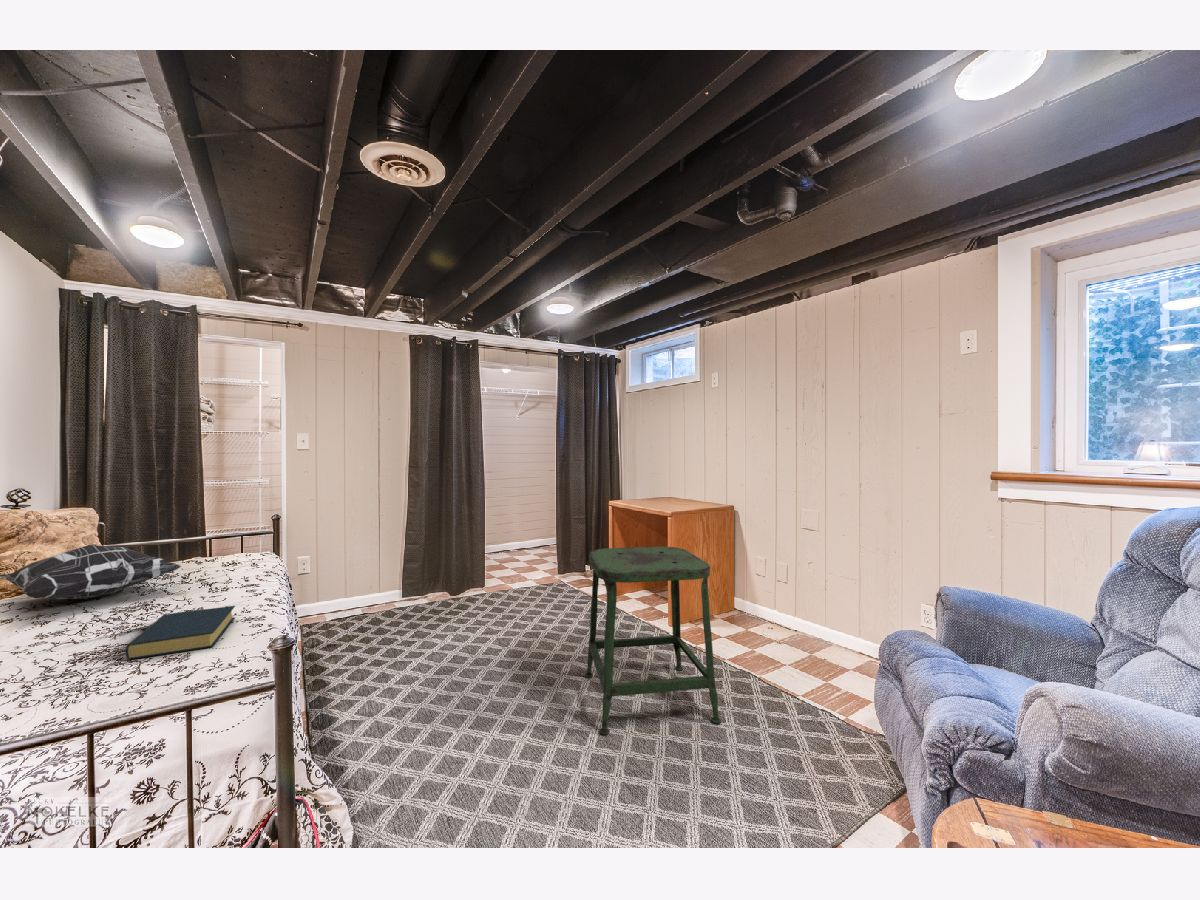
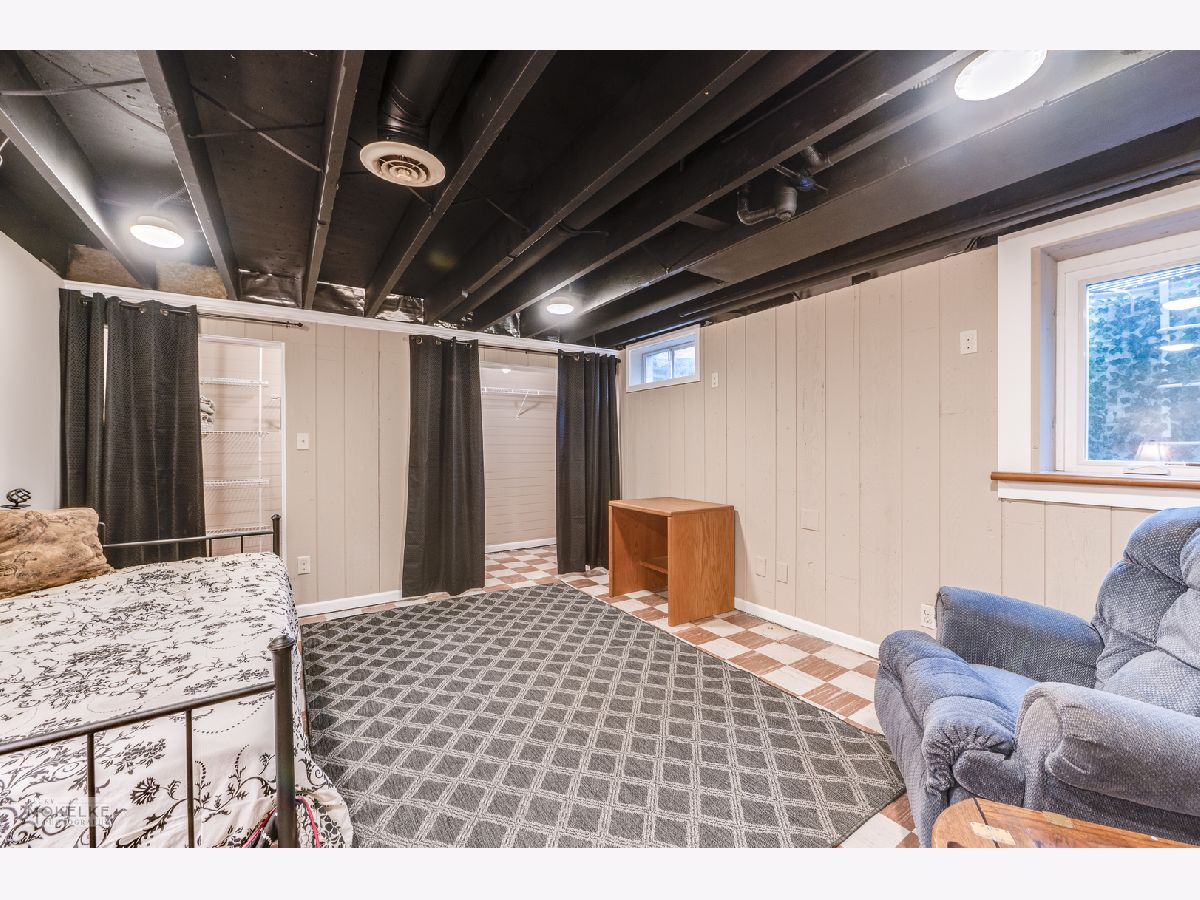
- decorative pillow [0,544,182,600]
- stool [584,546,722,736]
- hardback book [125,605,236,660]
